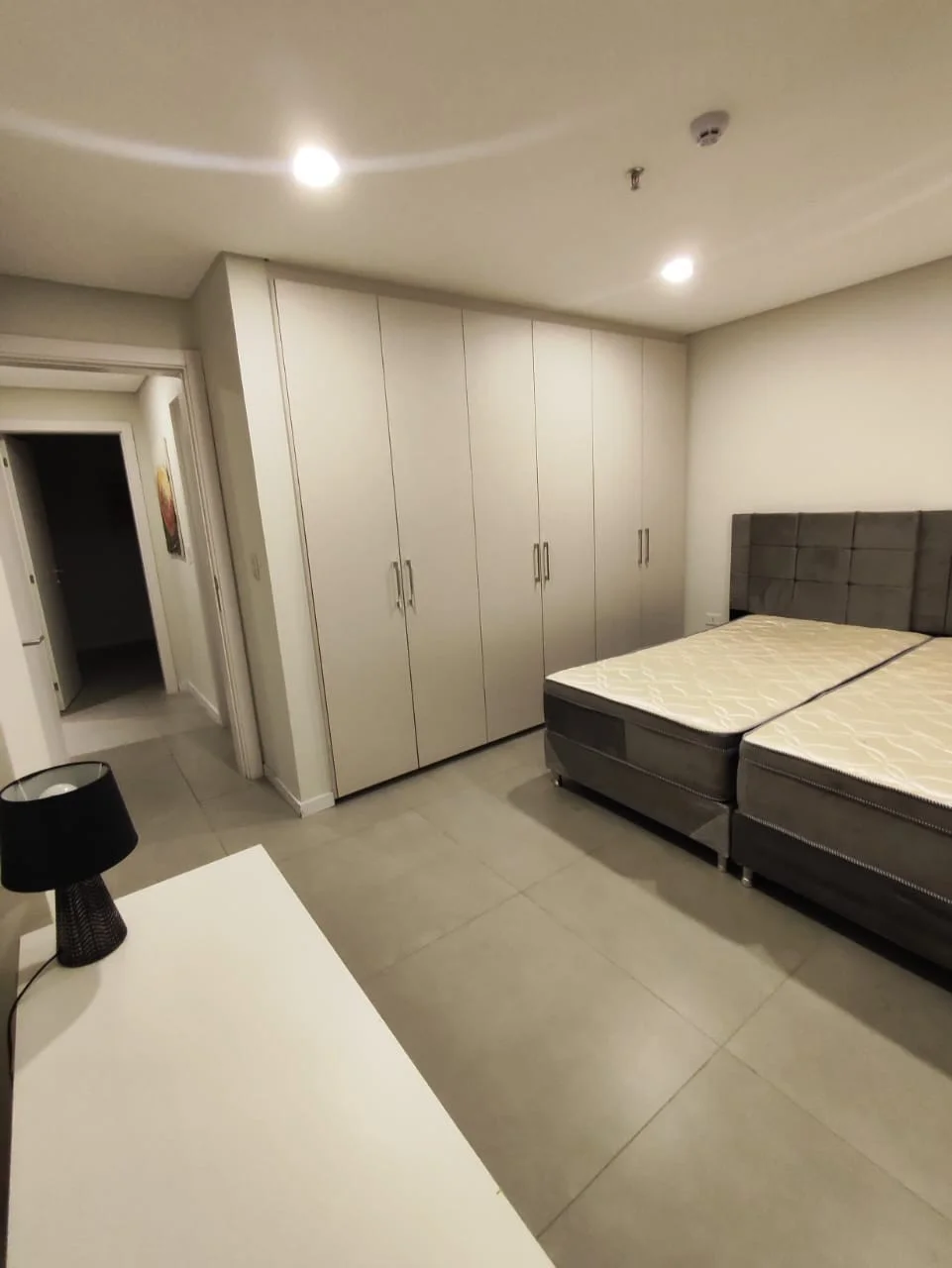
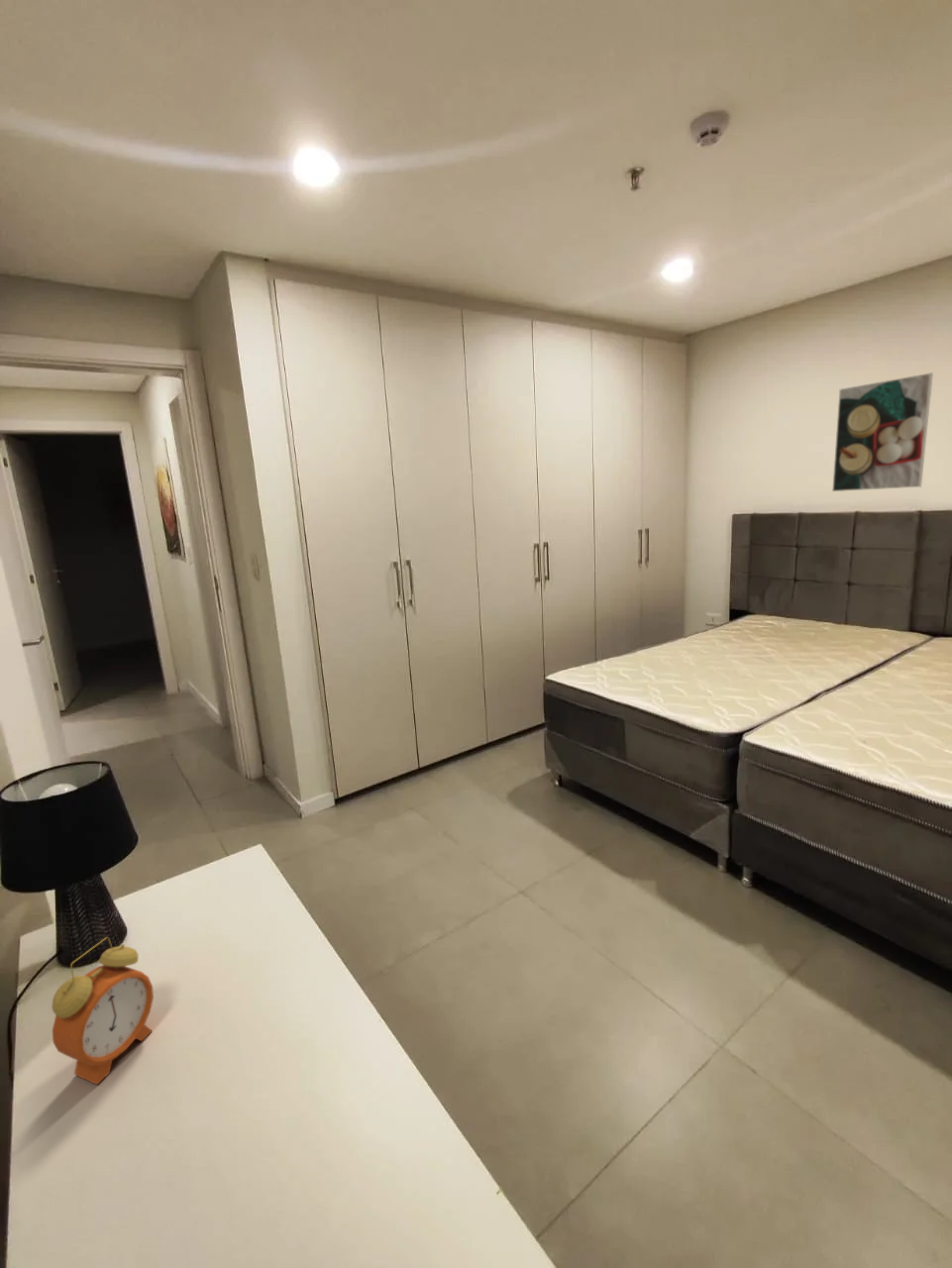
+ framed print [831,371,934,492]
+ alarm clock [51,936,155,1086]
